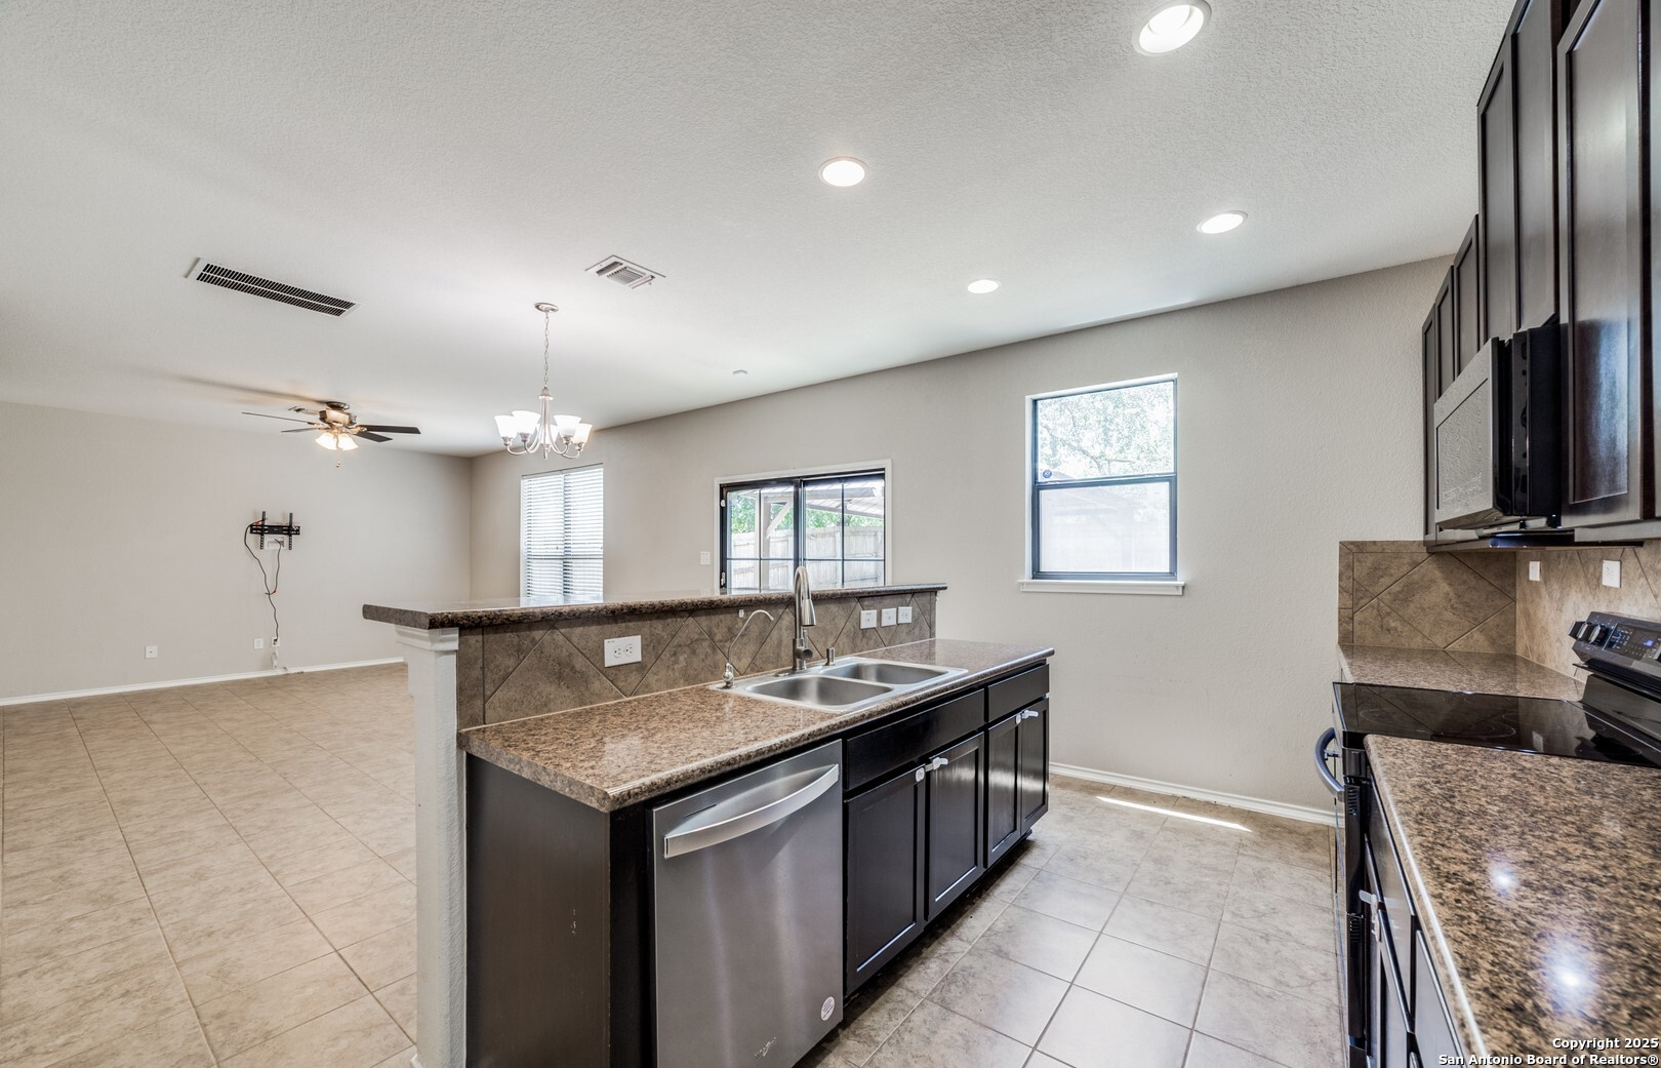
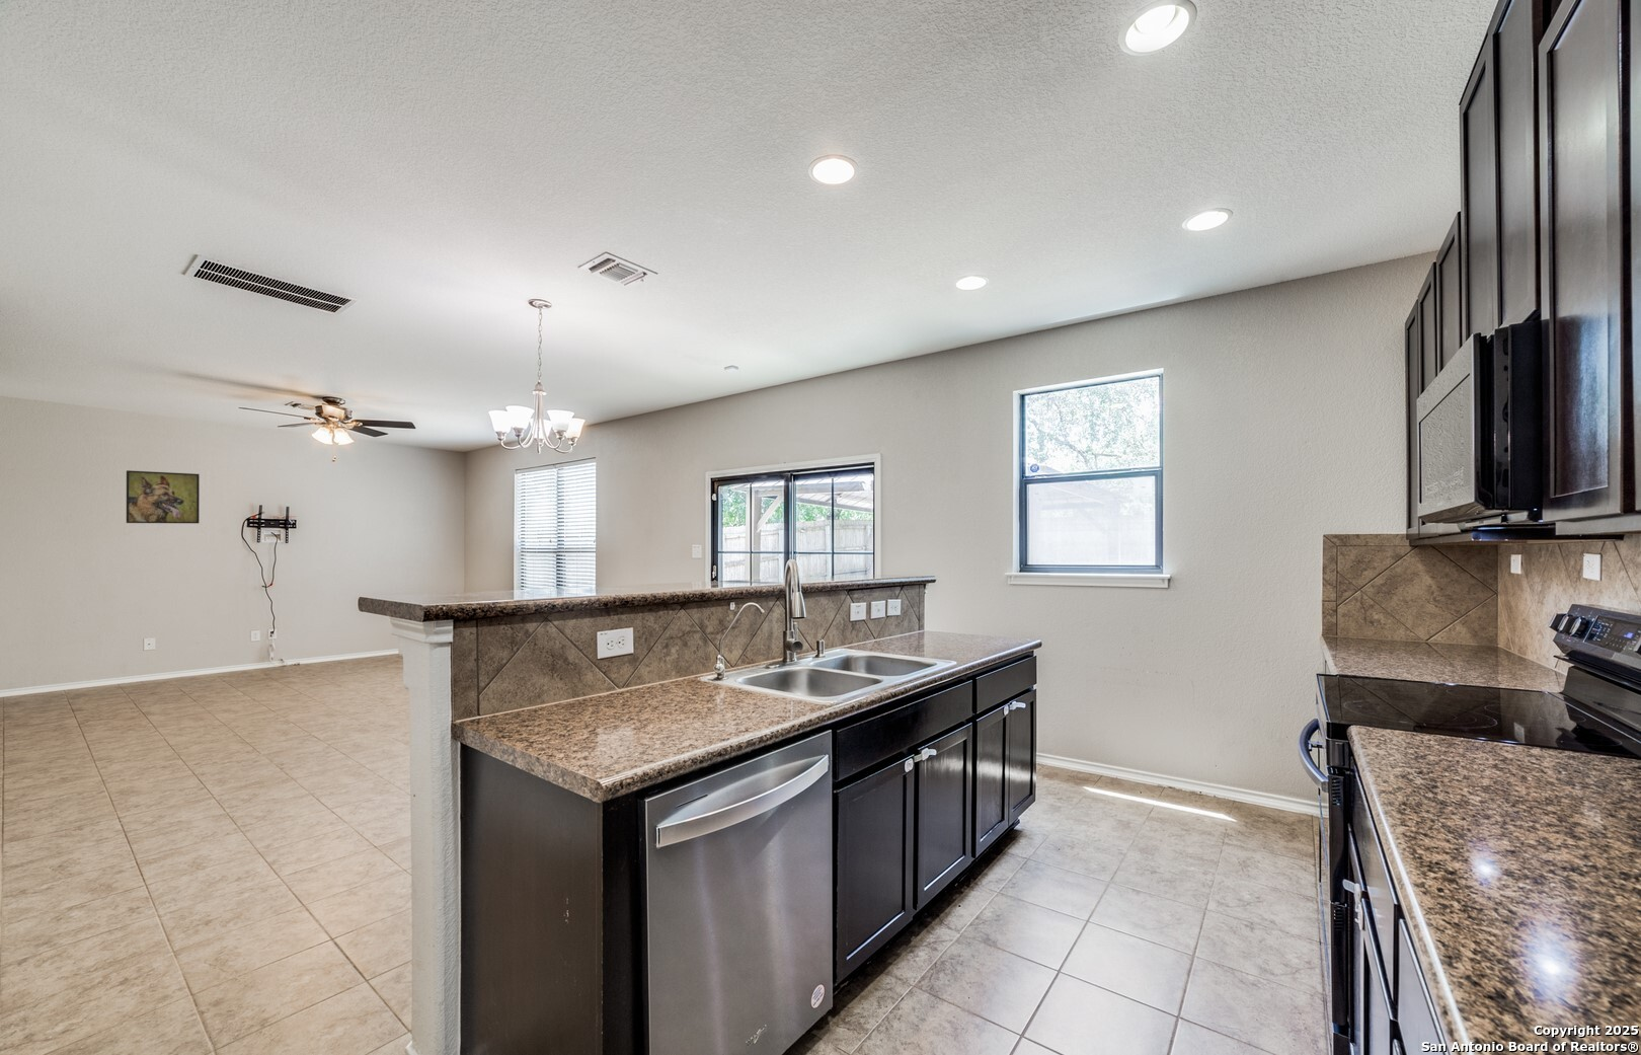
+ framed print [126,469,201,524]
